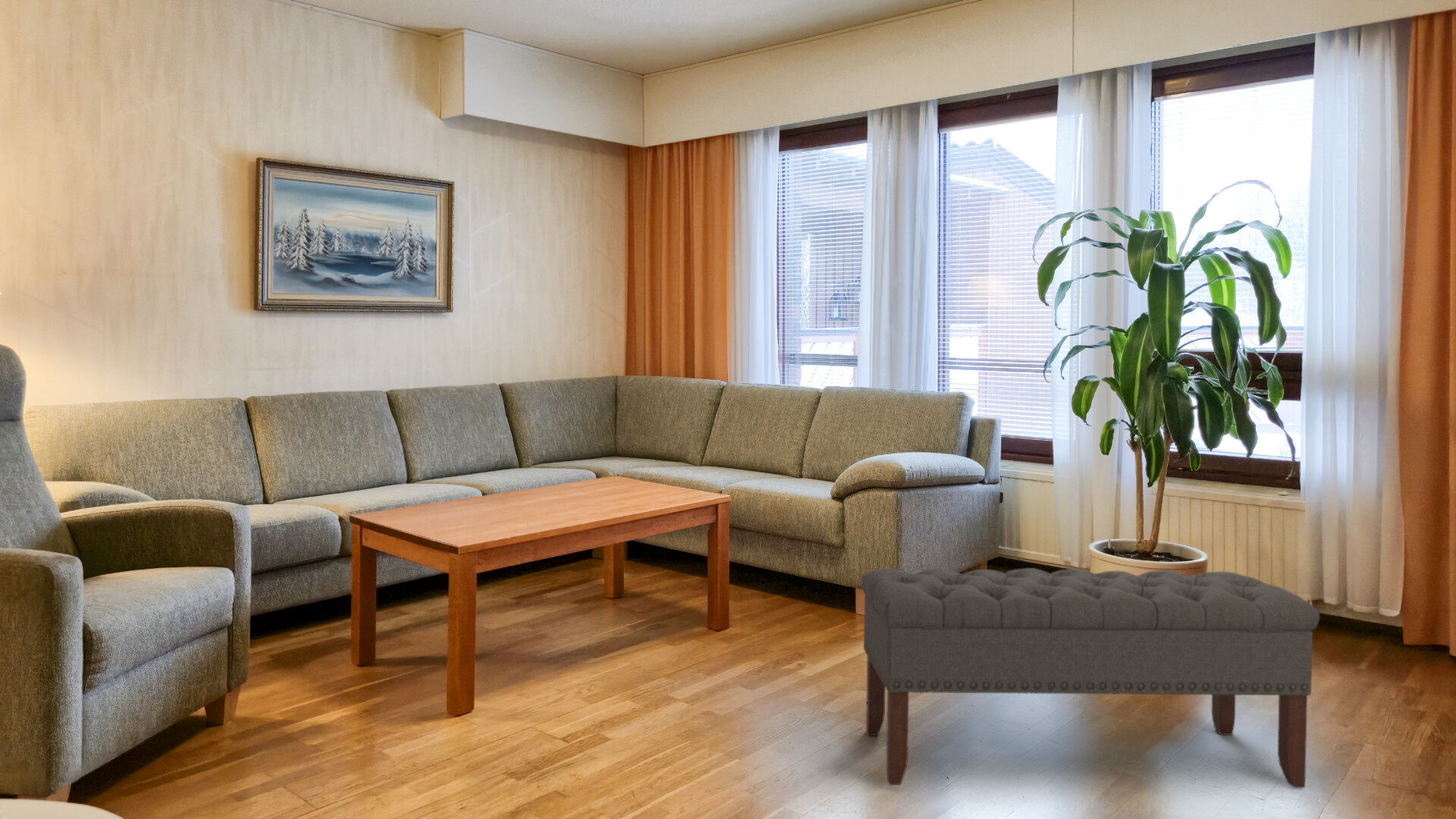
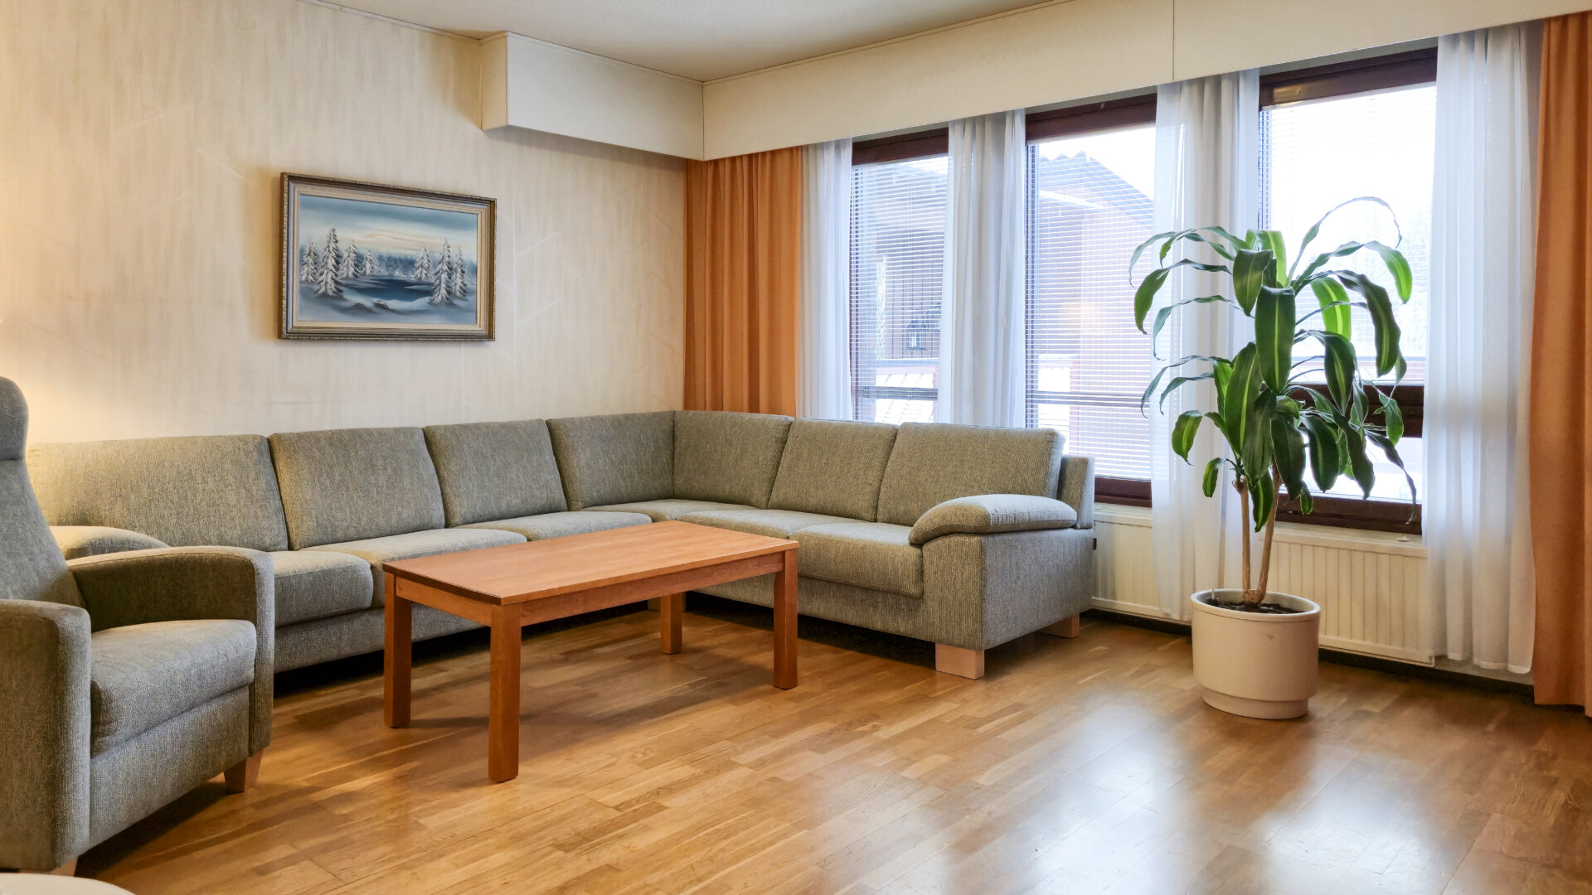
- bench [861,567,1320,789]
